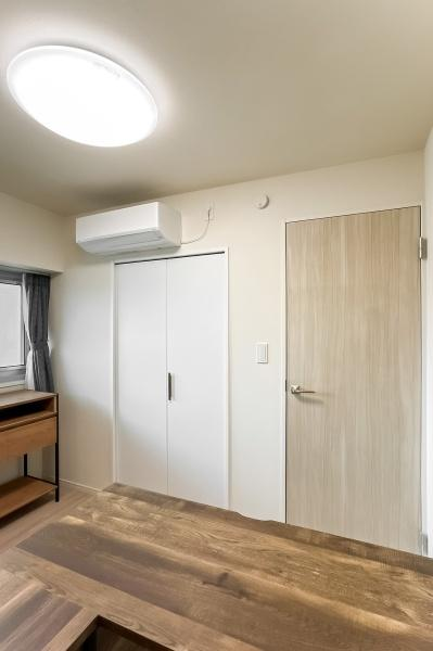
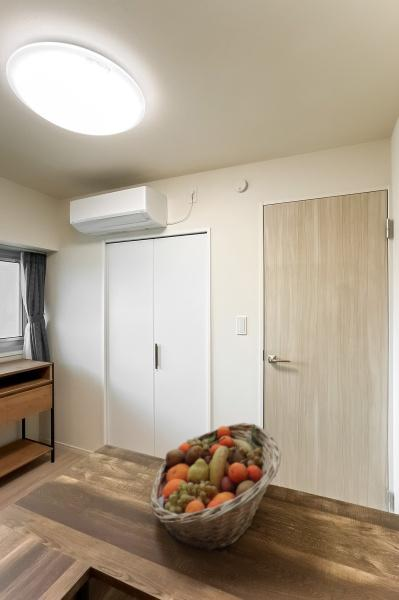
+ fruit basket [149,422,283,554]
